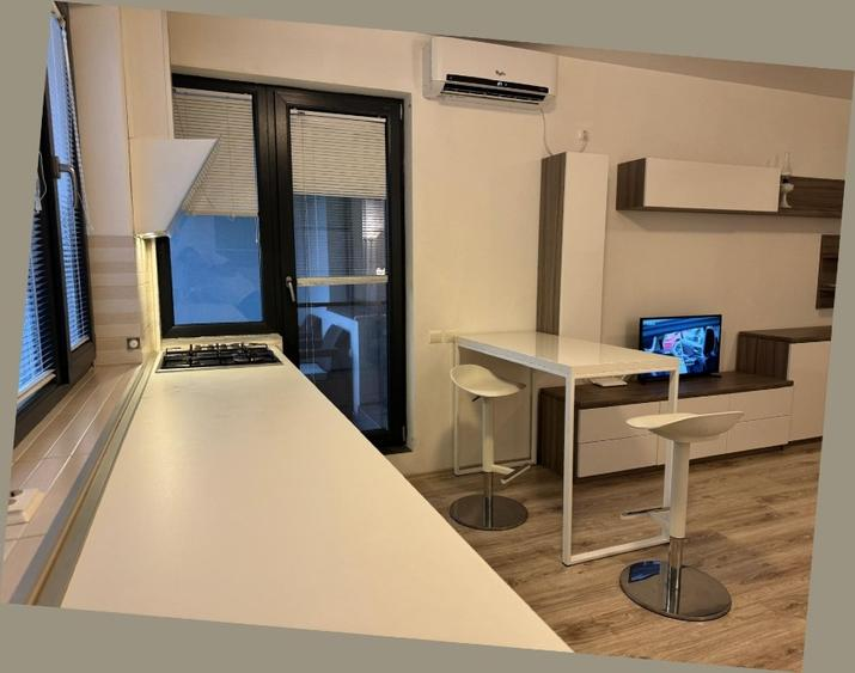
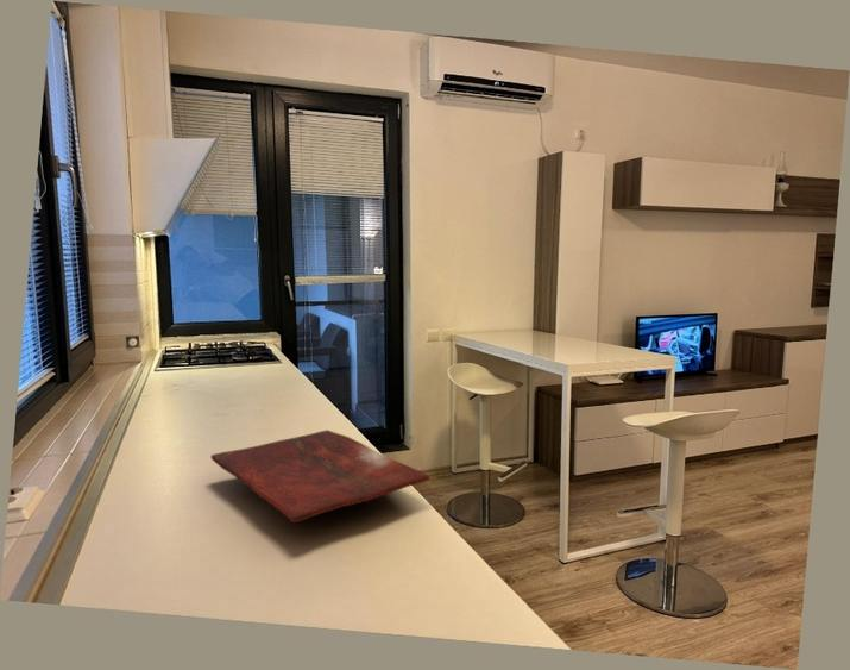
+ cutting board [210,428,430,524]
